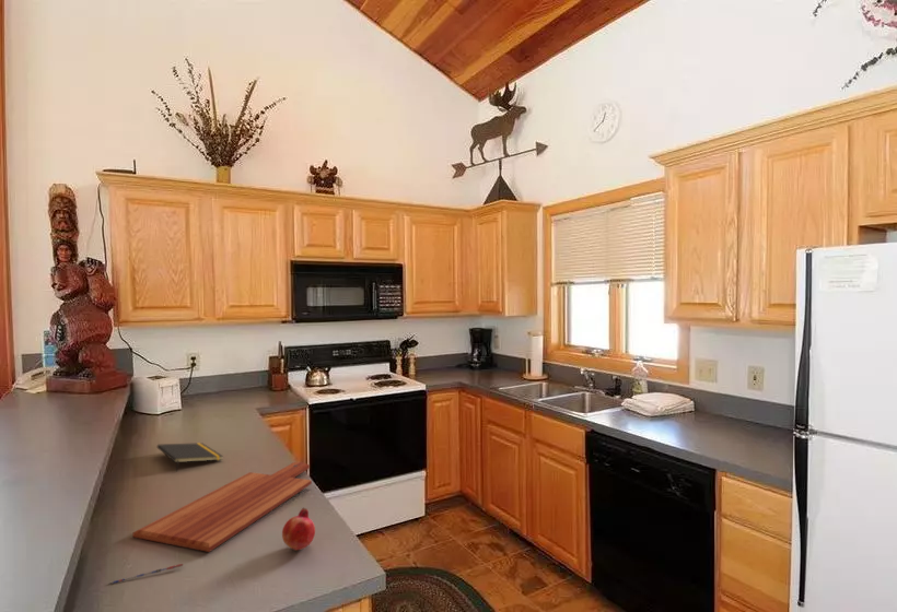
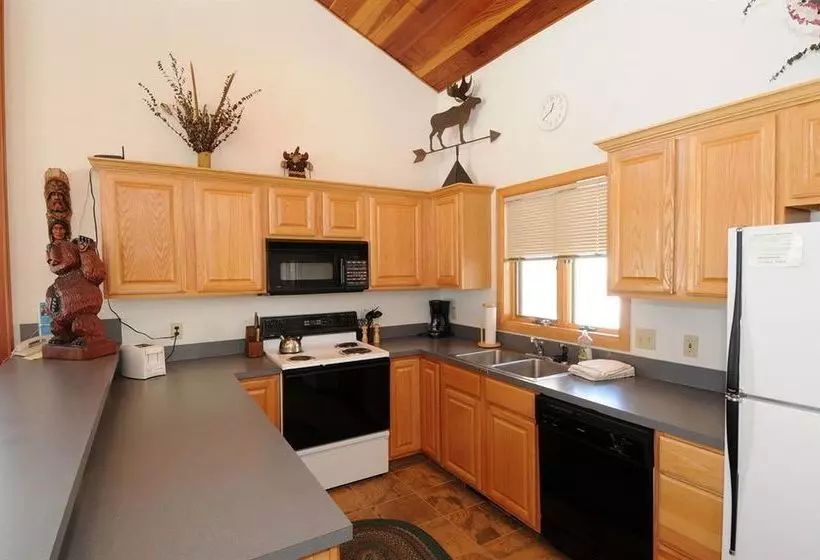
- notepad [156,442,224,473]
- pen [108,563,184,586]
- fruit [281,507,316,552]
- cutting board [132,461,313,553]
